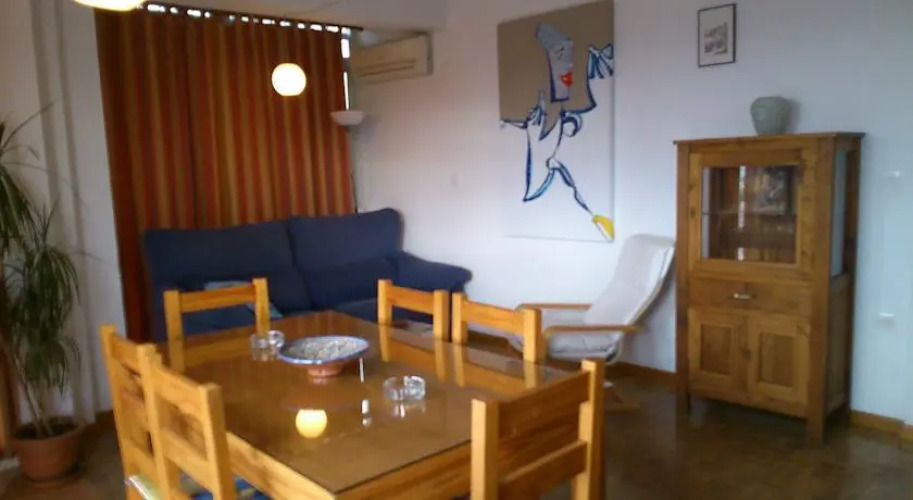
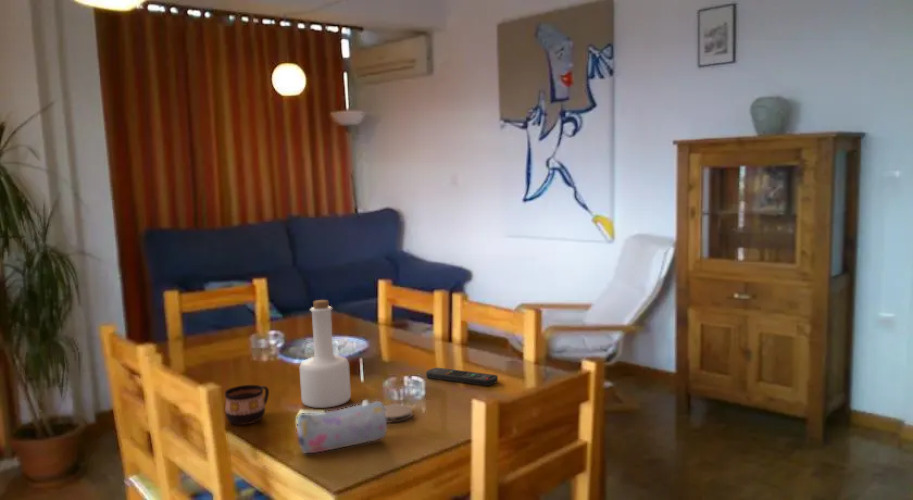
+ pencil case [295,400,388,454]
+ remote control [425,367,499,387]
+ bottle [299,299,352,409]
+ cup [224,384,270,425]
+ coaster [383,403,414,423]
